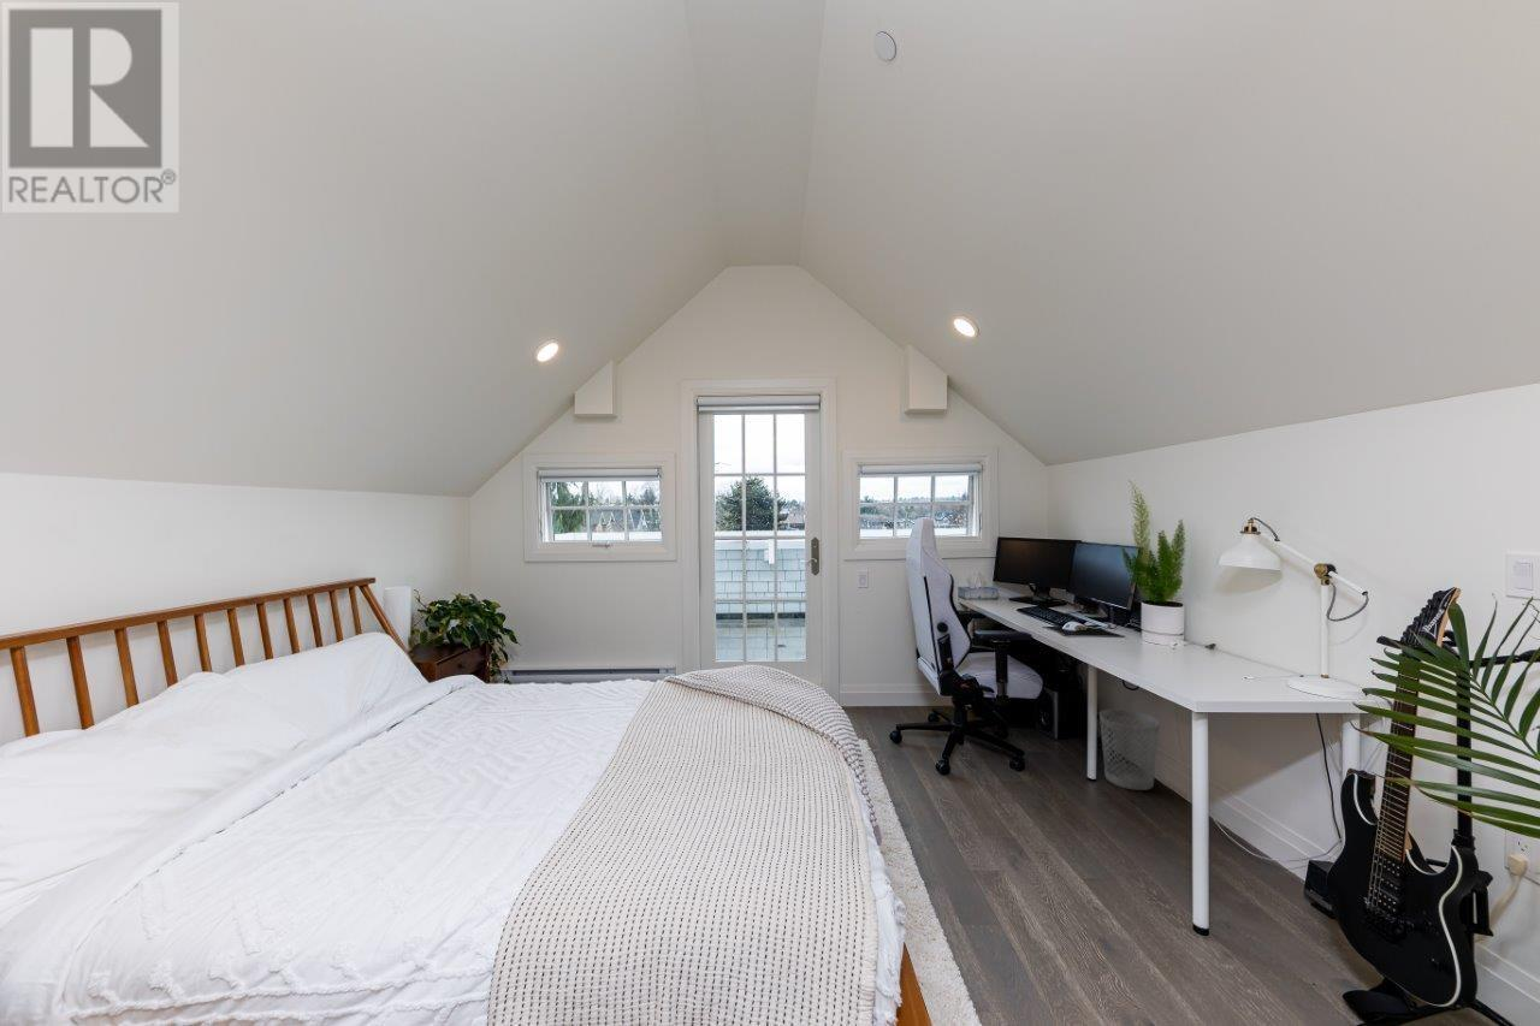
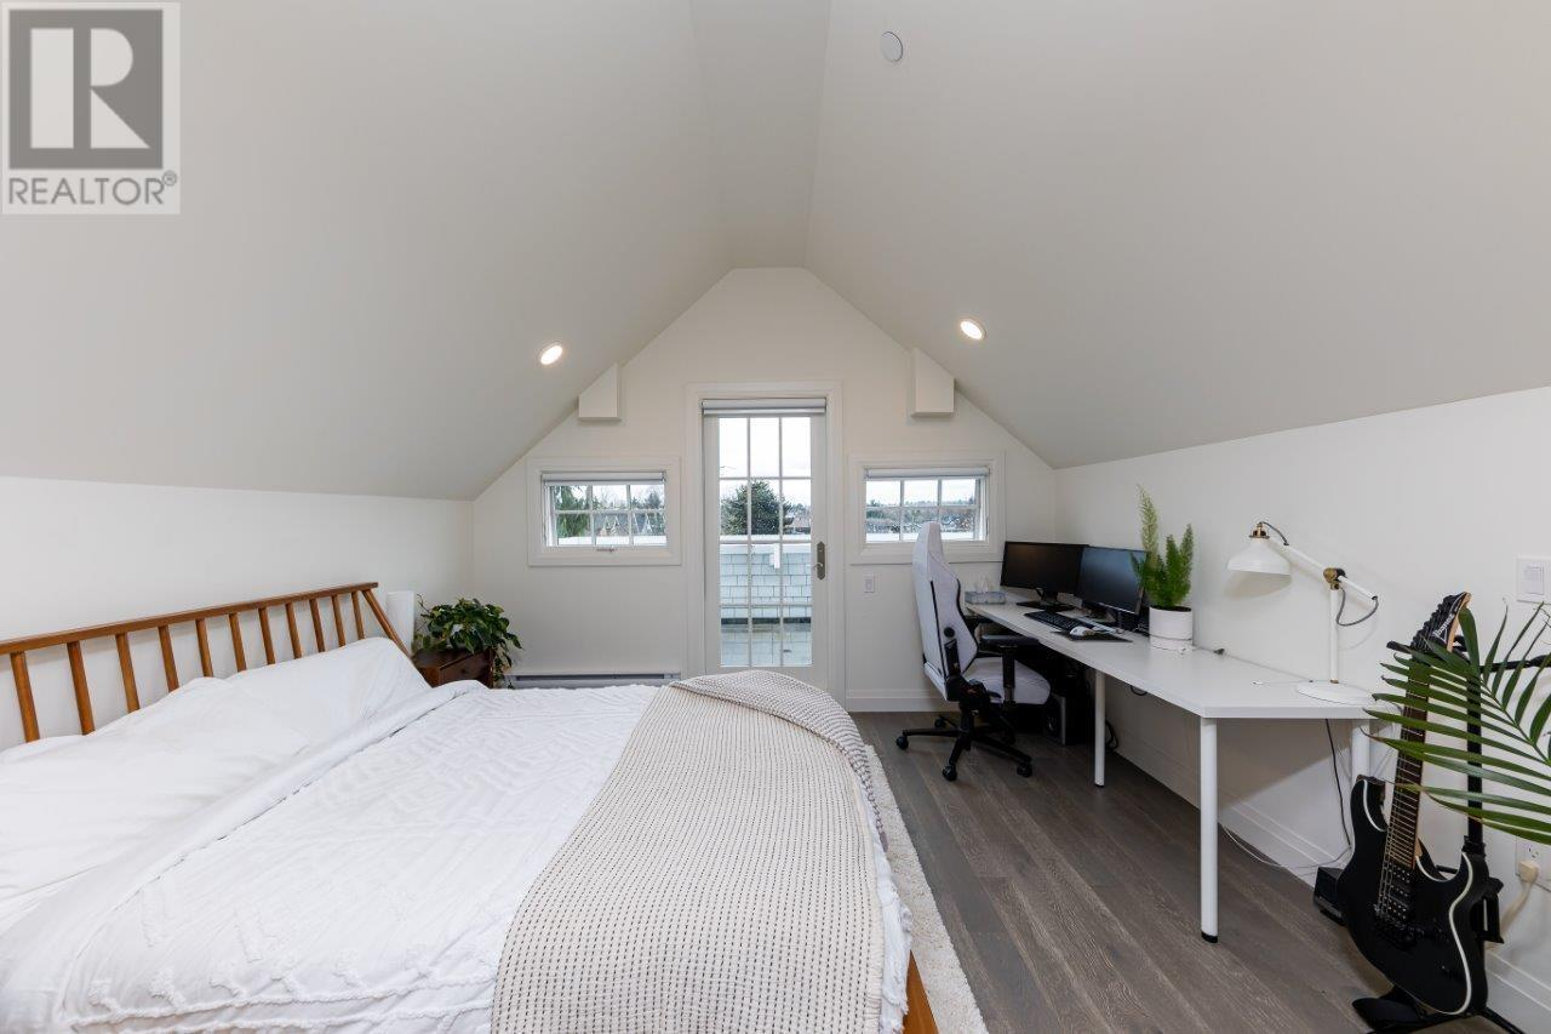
- wastebasket [1098,708,1160,791]
